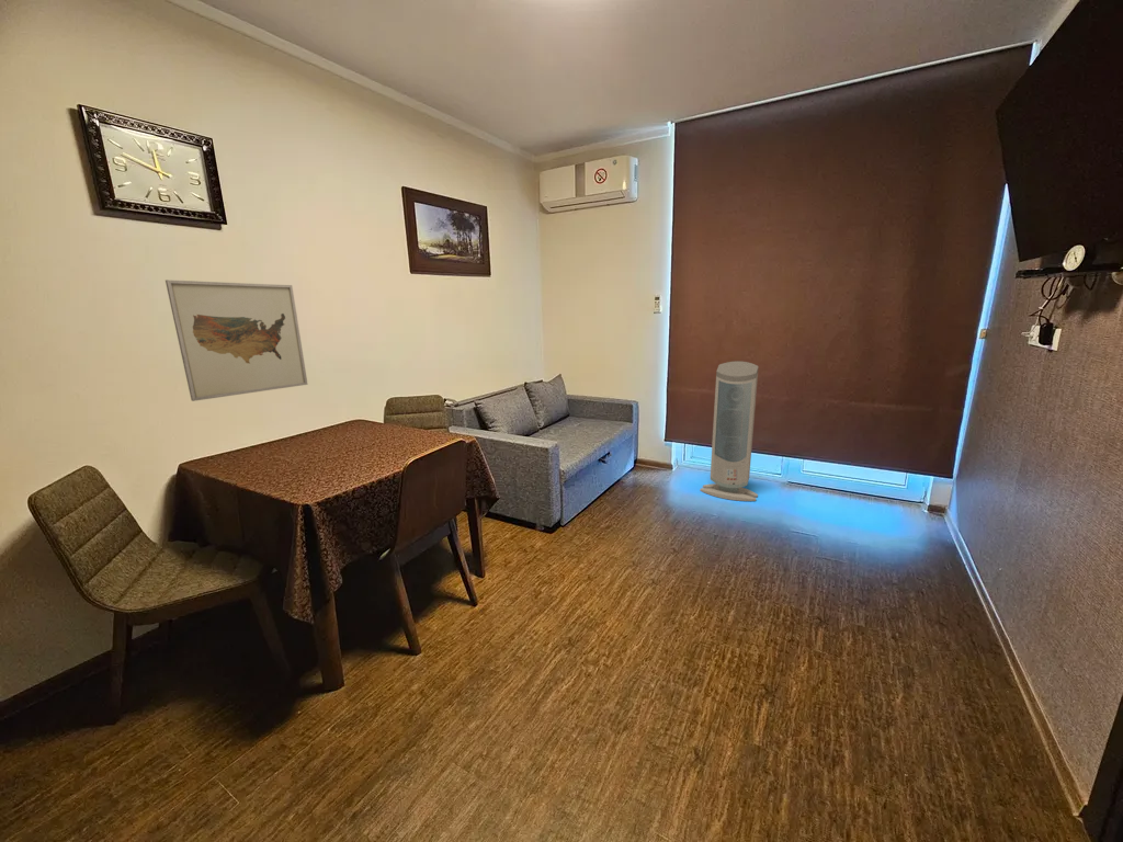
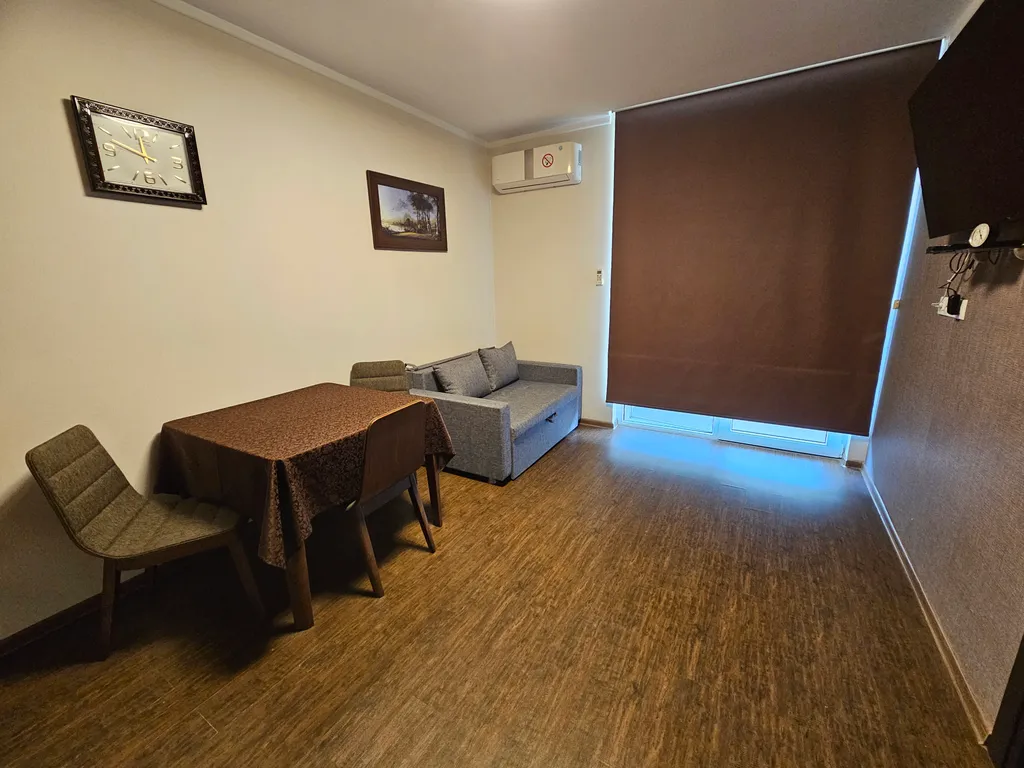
- air purifier [699,361,759,502]
- wall art [165,278,309,402]
